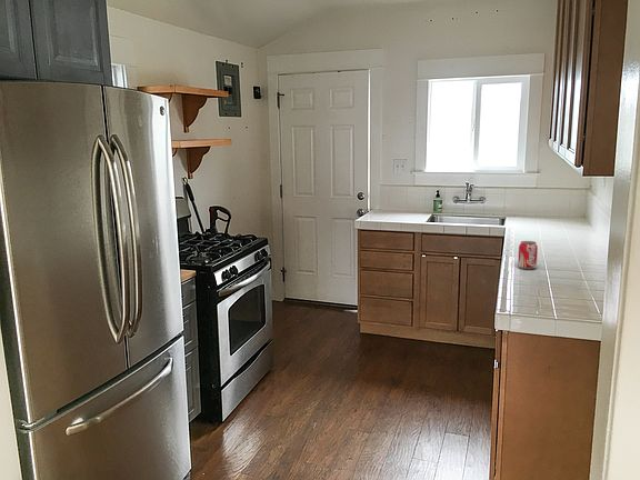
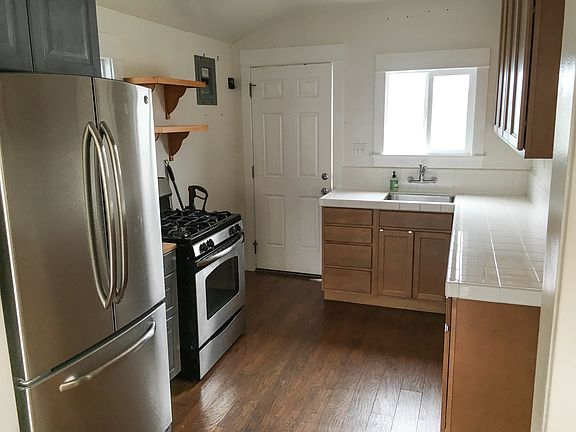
- beverage can [517,240,539,270]
